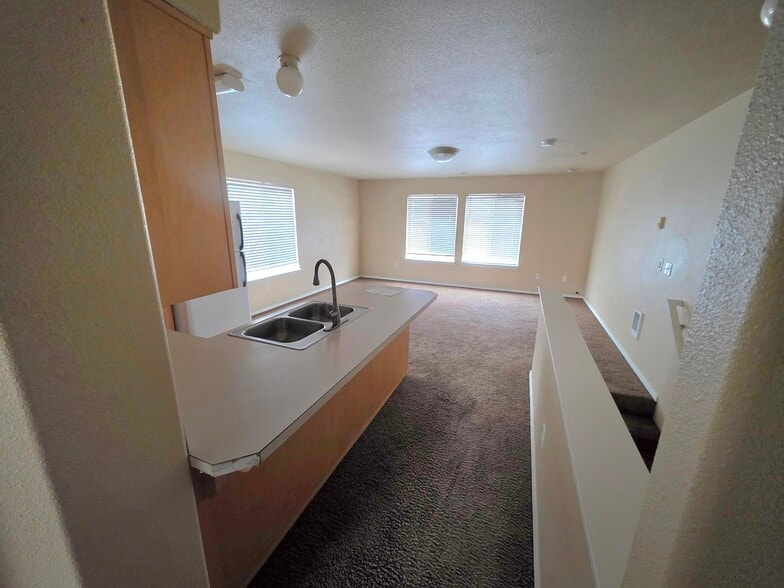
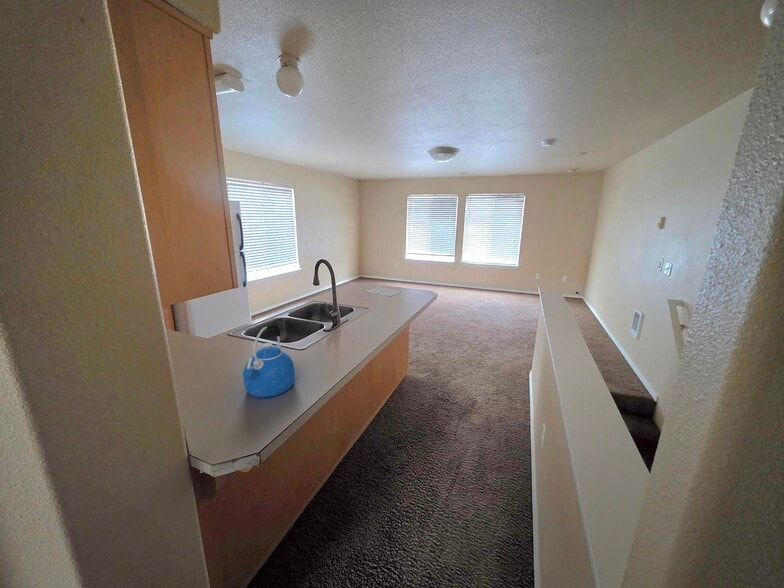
+ kettle [242,323,296,398]
